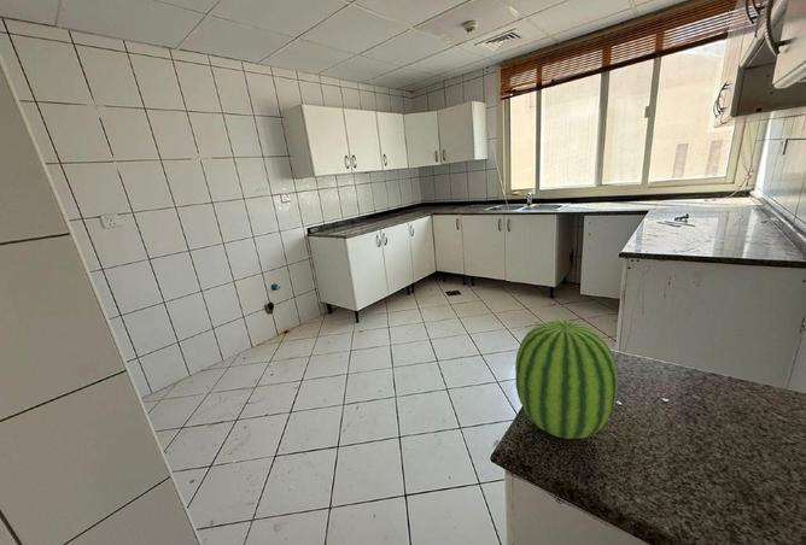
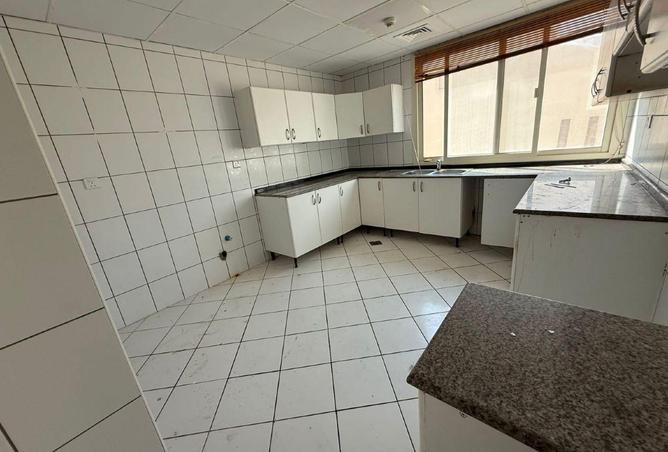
- fruit [514,320,619,440]
